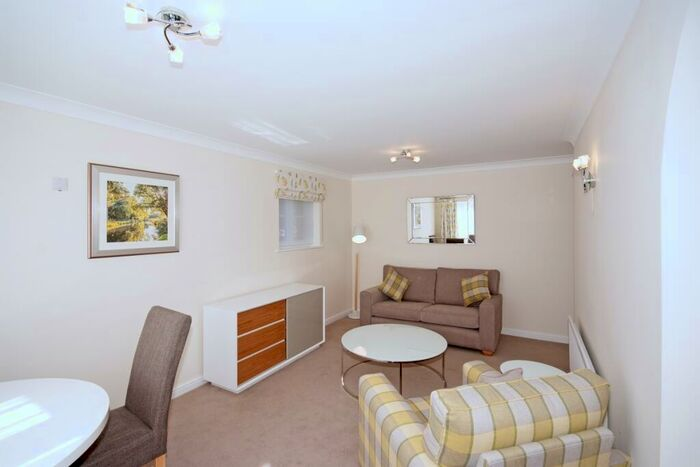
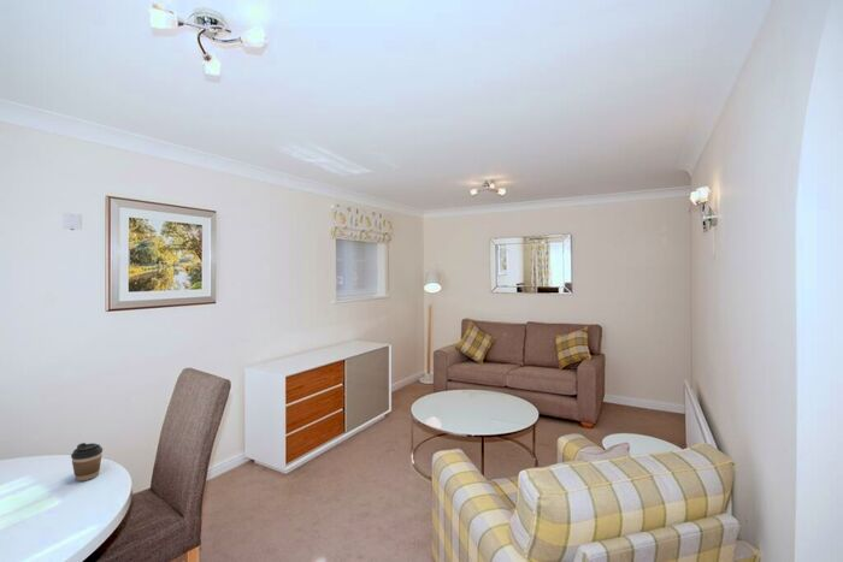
+ coffee cup [70,442,104,483]
